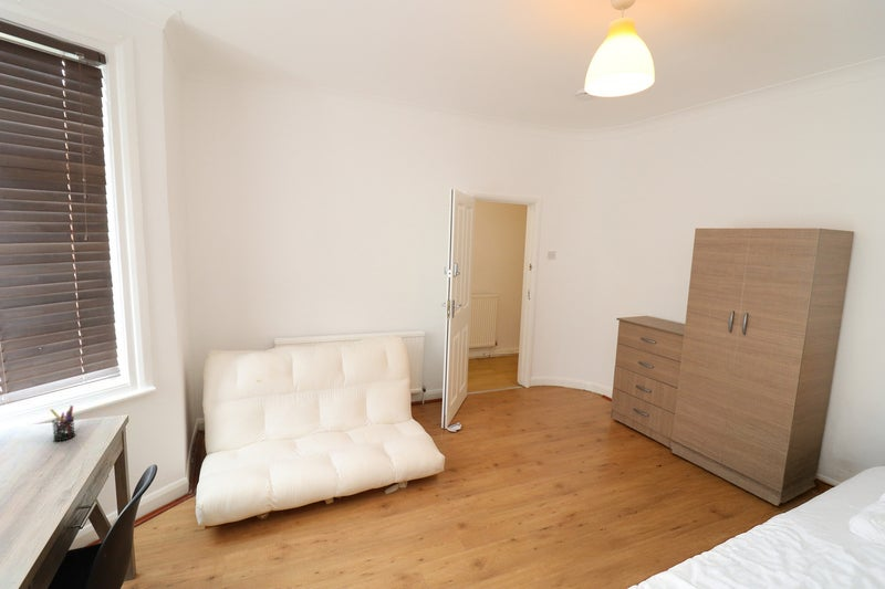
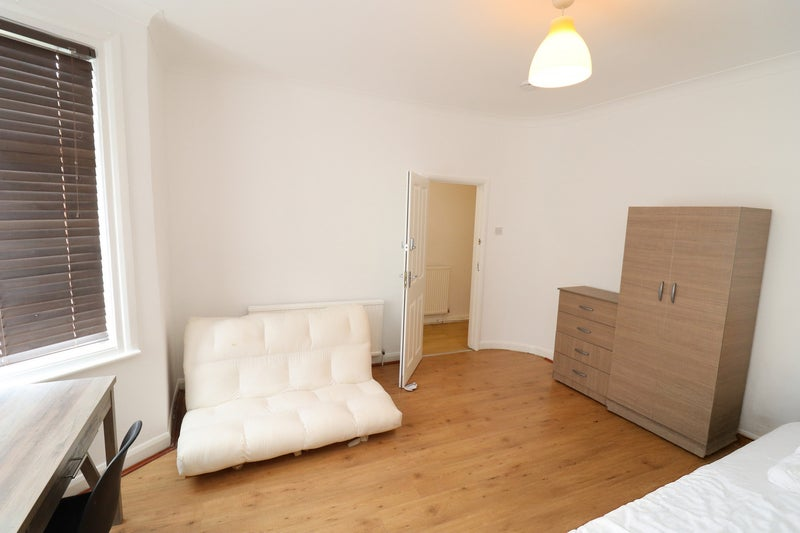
- pen holder [49,404,76,442]
